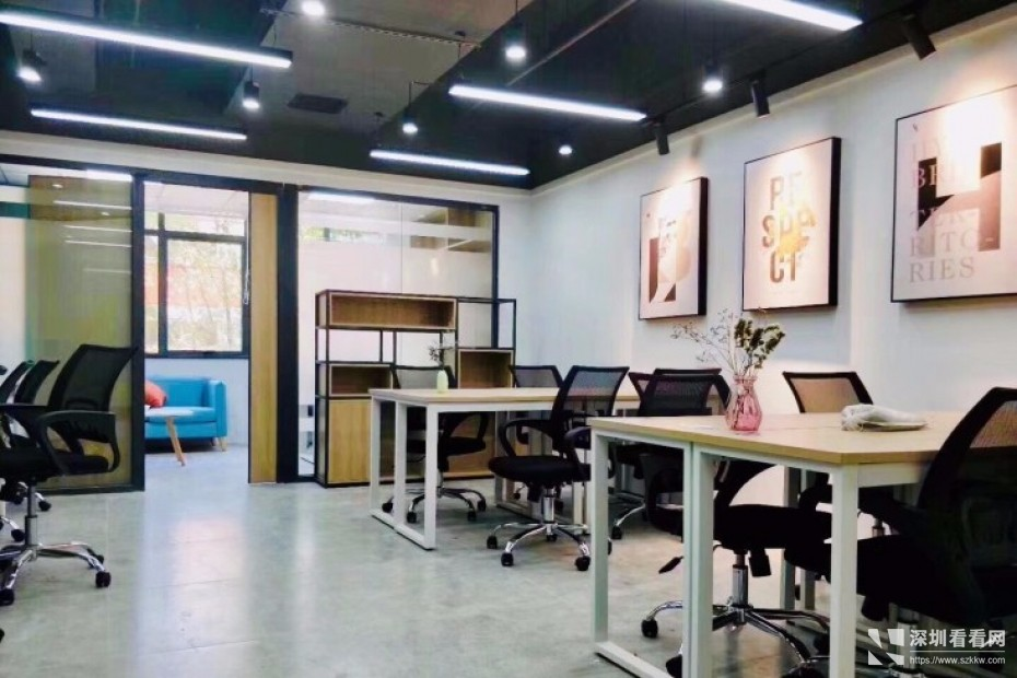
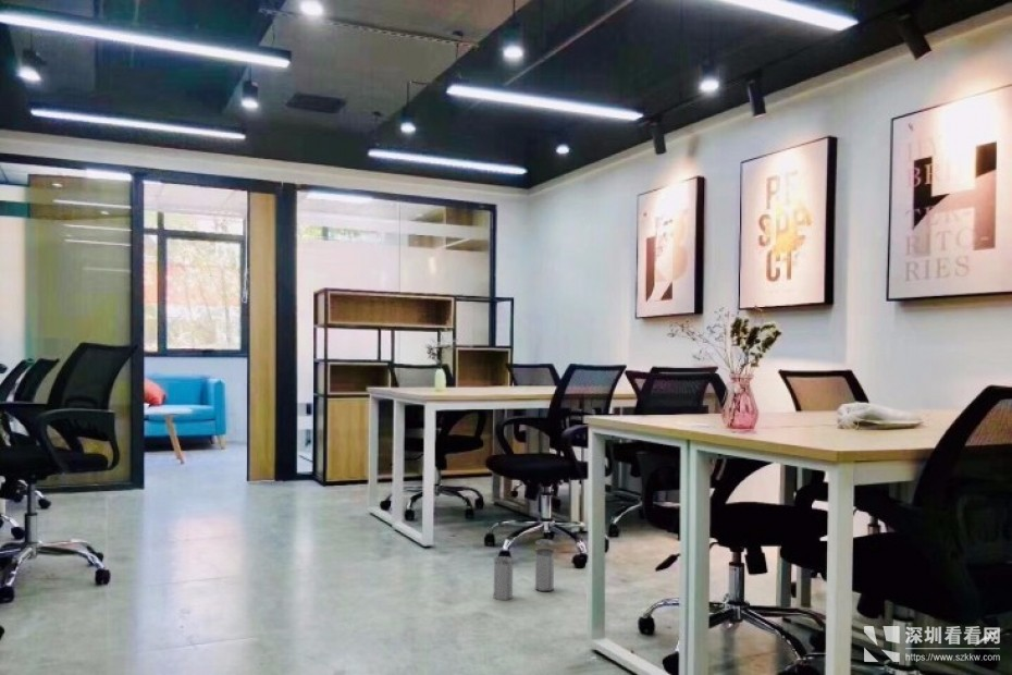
+ trash can [493,538,555,601]
